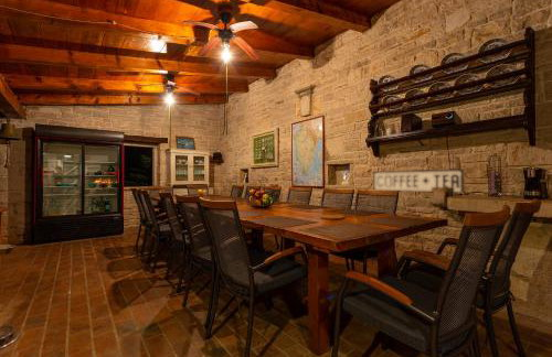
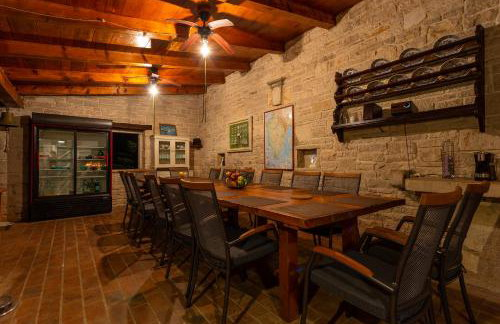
- sign [372,167,465,194]
